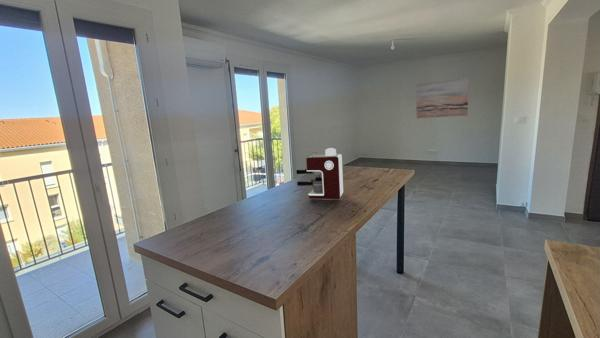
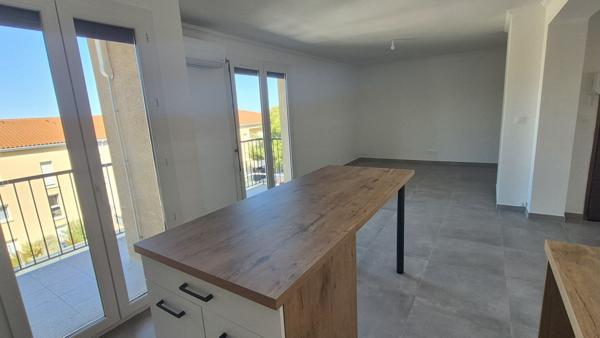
- coffee maker [295,147,344,200]
- wall art [416,77,470,119]
